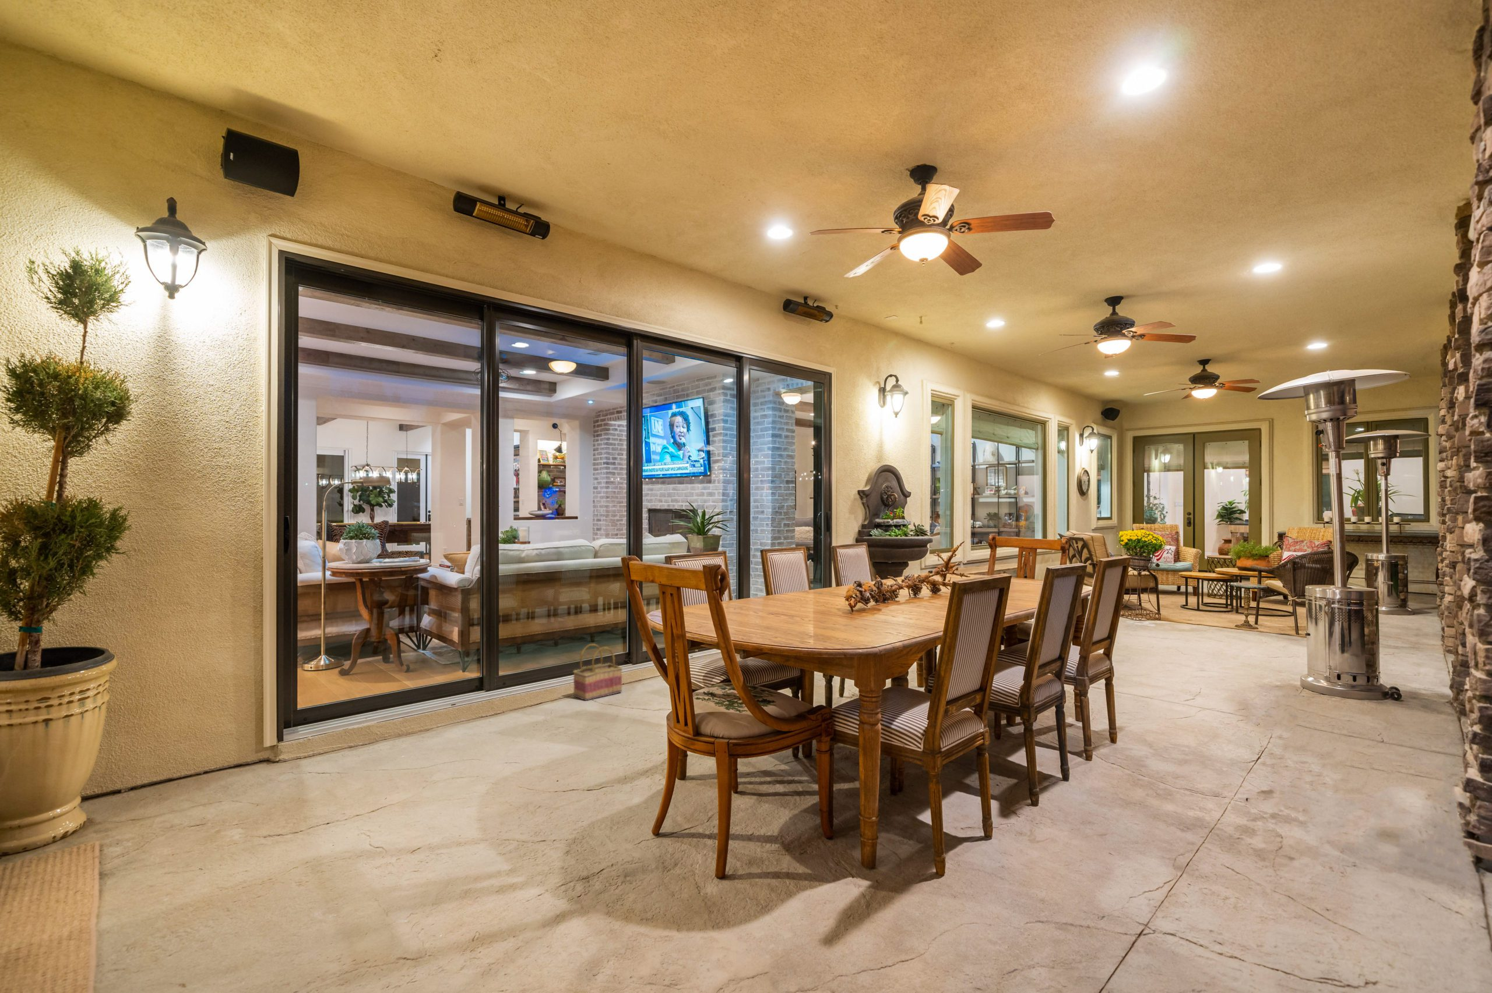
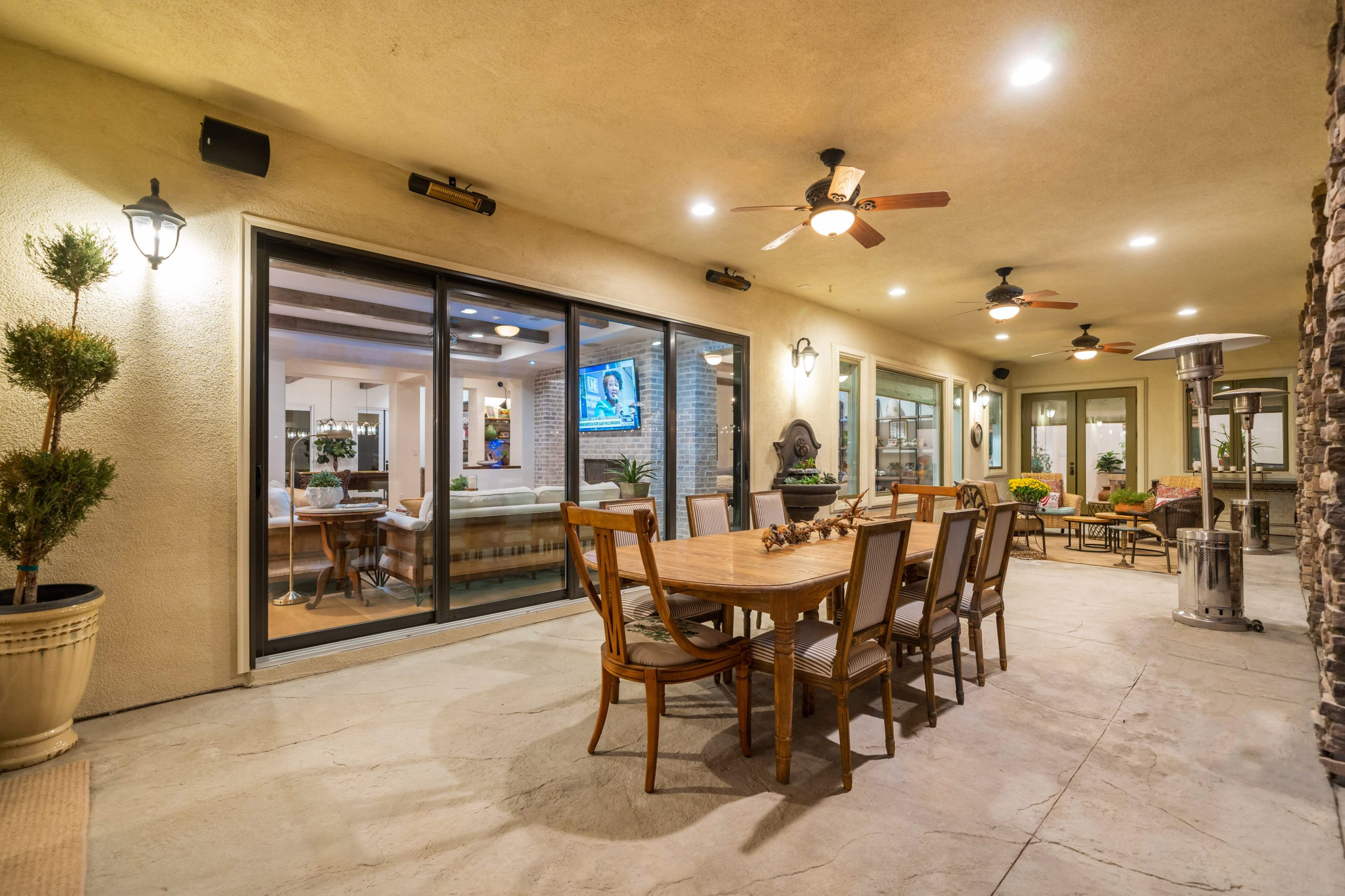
- basket [572,643,623,702]
